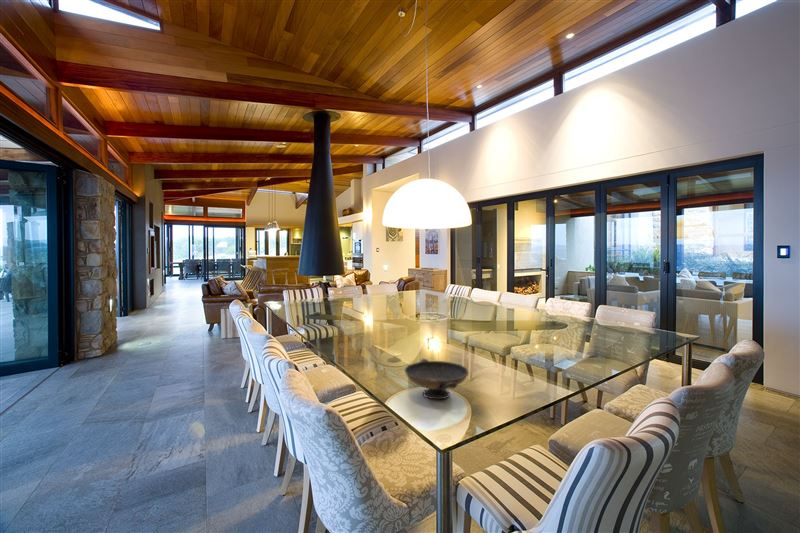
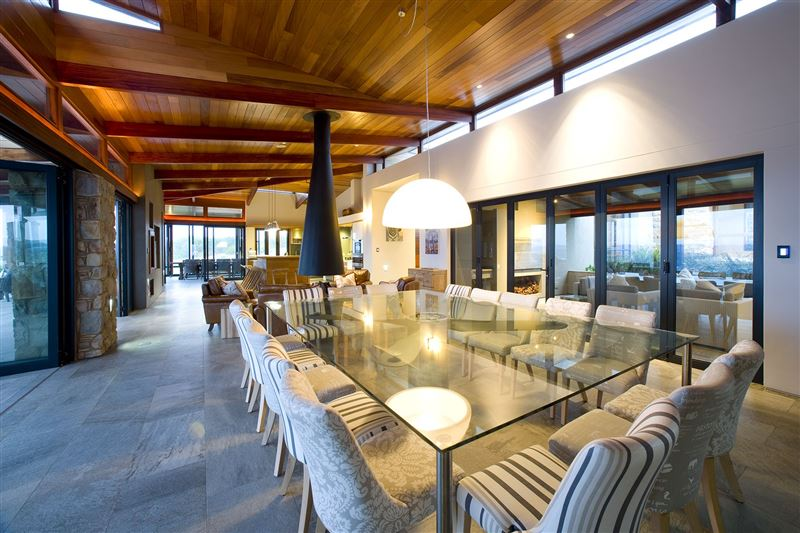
- decorative bowl [404,358,470,401]
